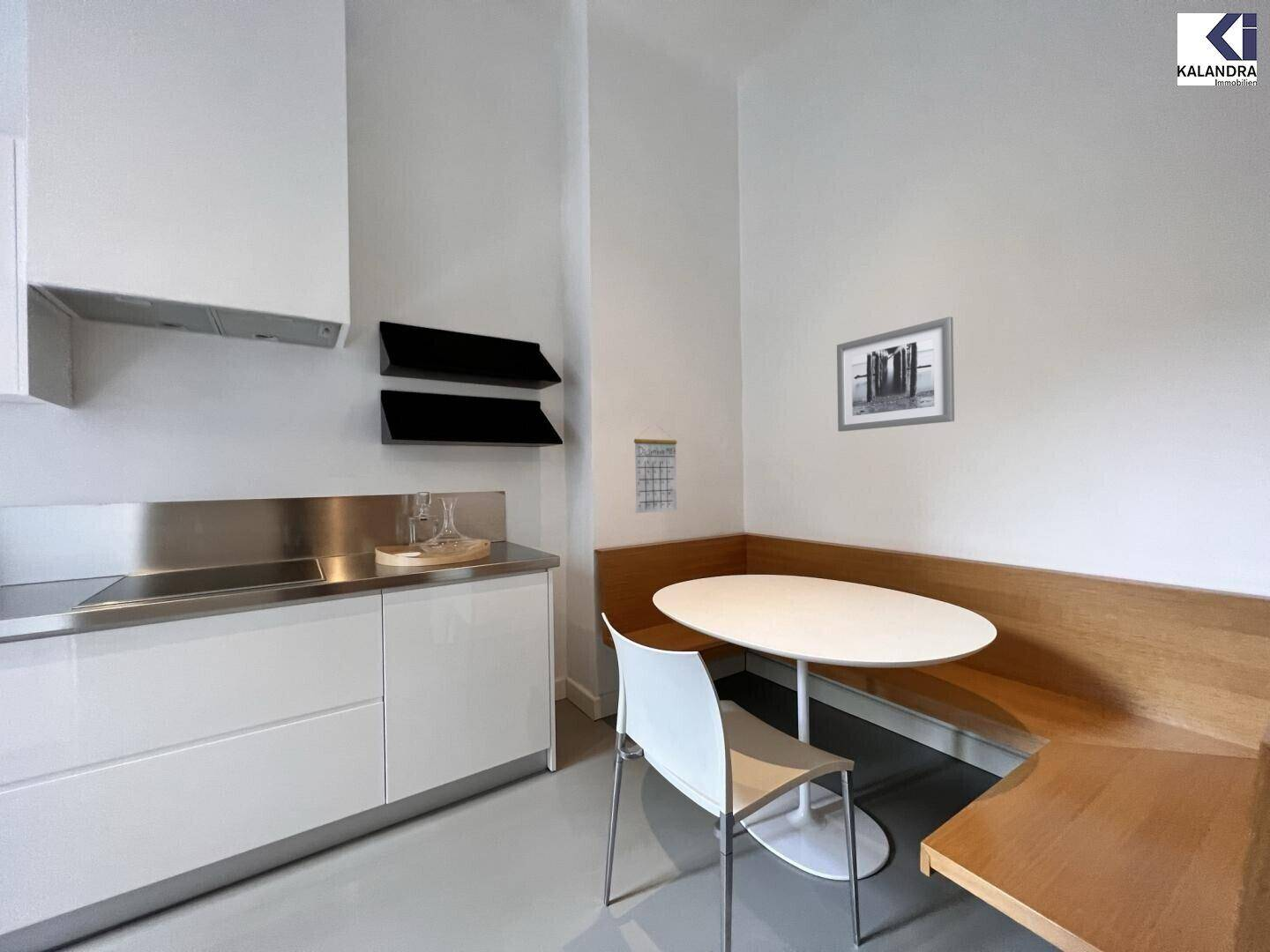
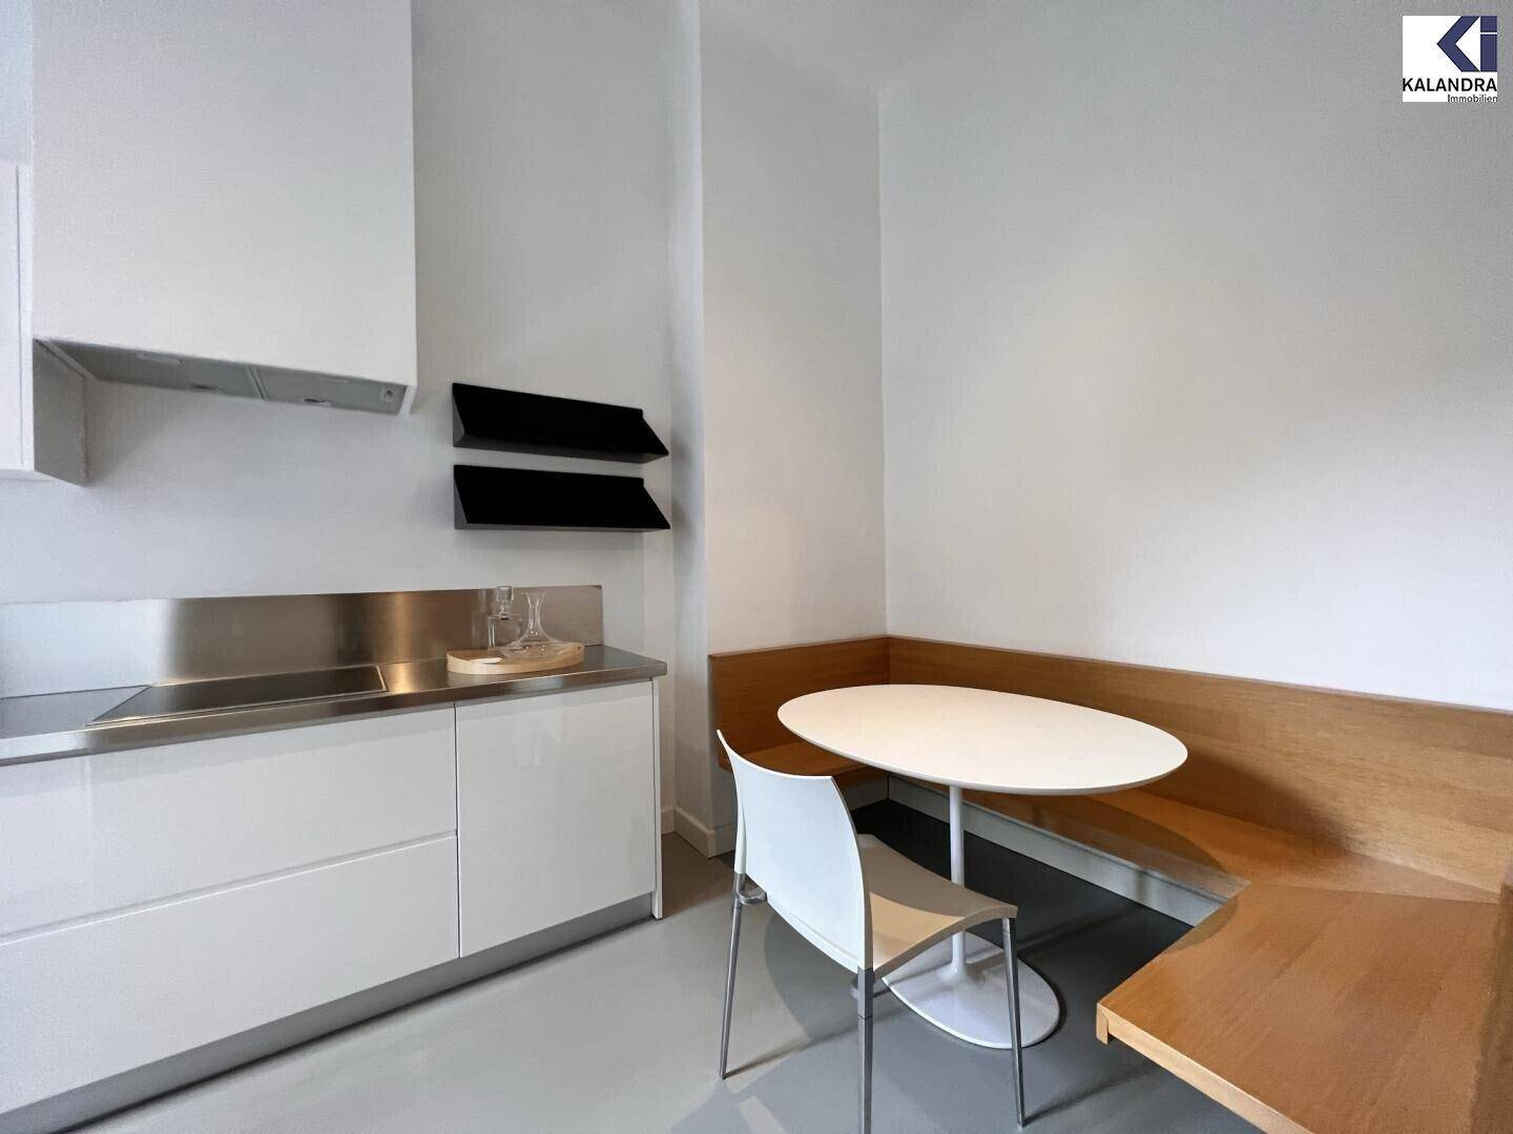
- wall art [836,316,955,432]
- calendar [633,425,678,514]
